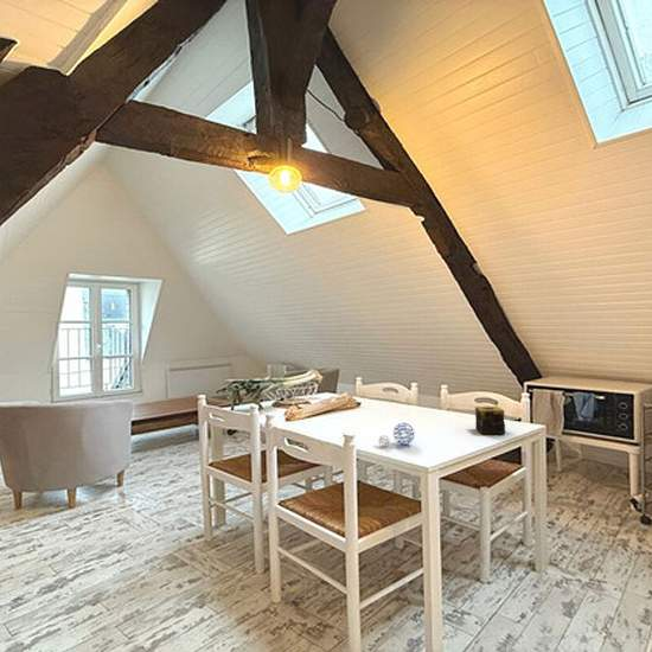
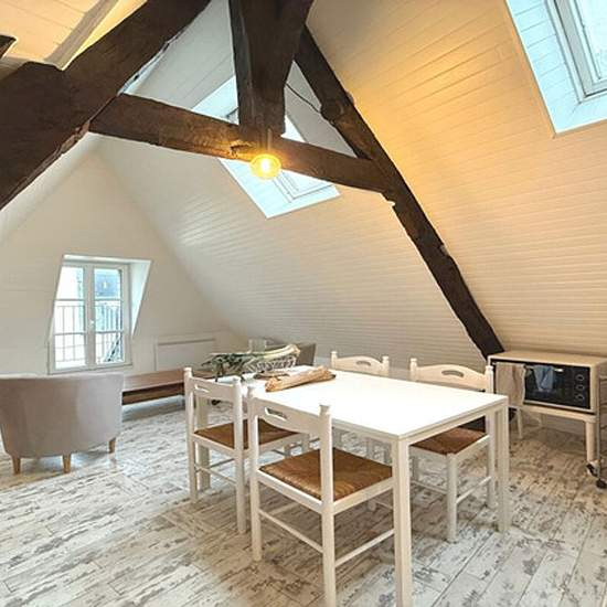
- candle [474,405,506,435]
- decorative ball [377,422,416,448]
